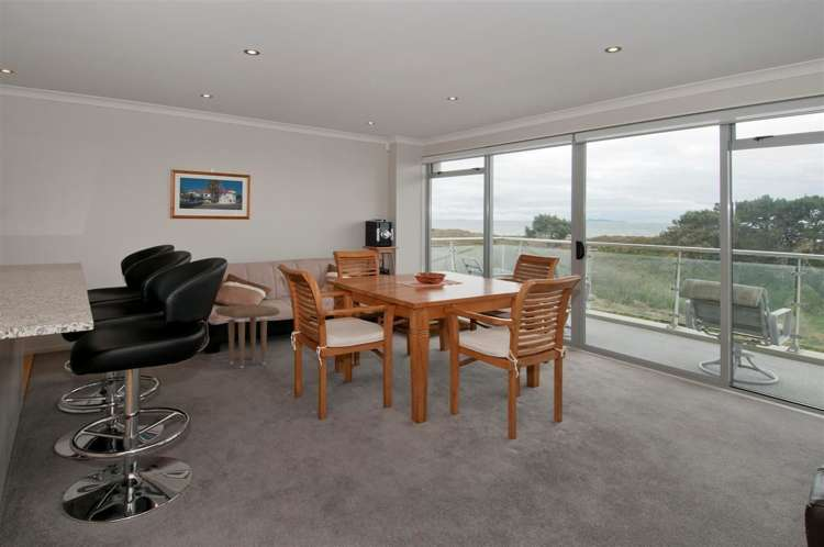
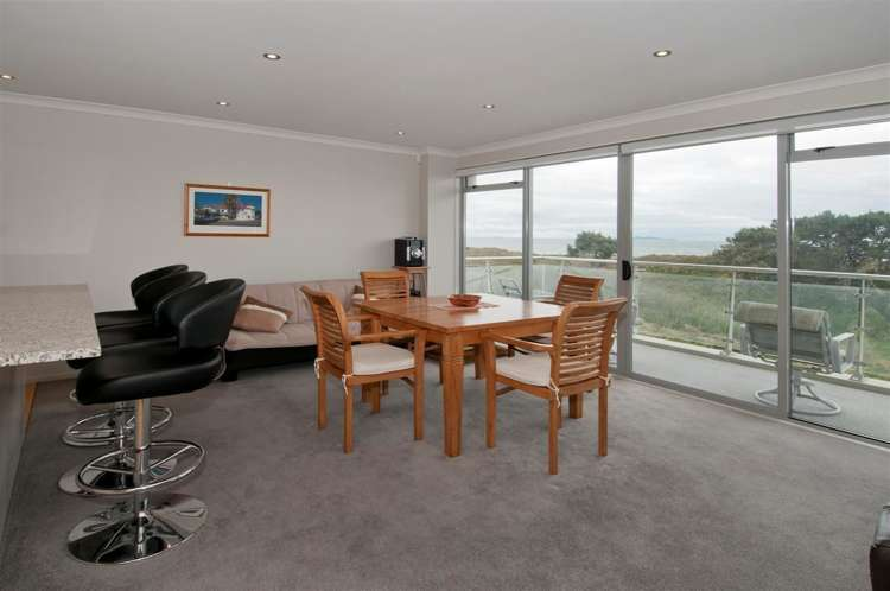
- side table [214,303,281,369]
